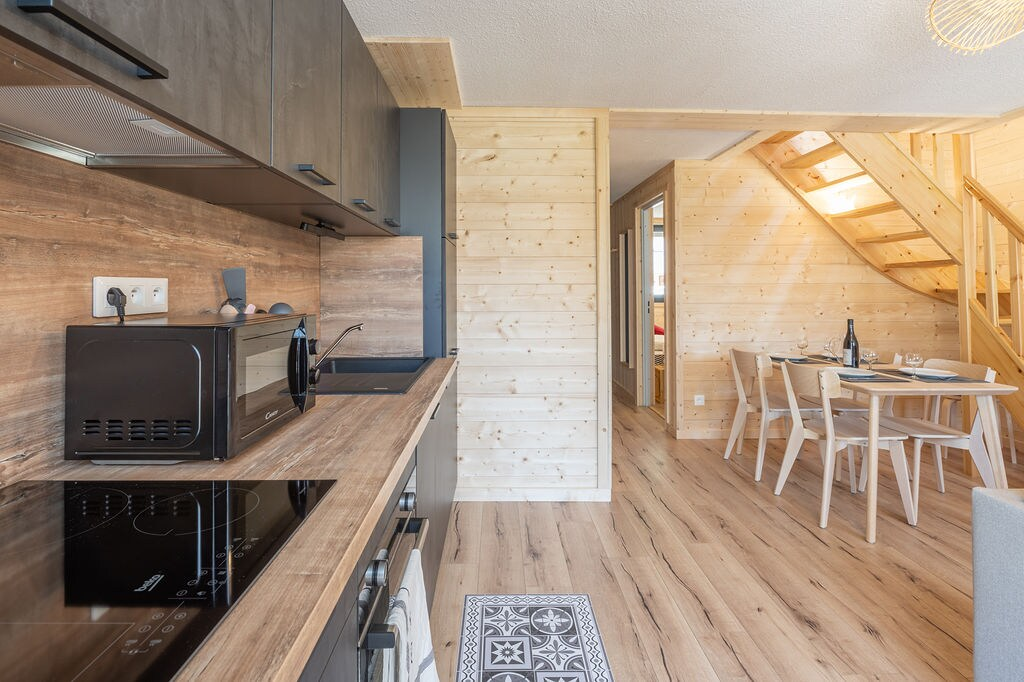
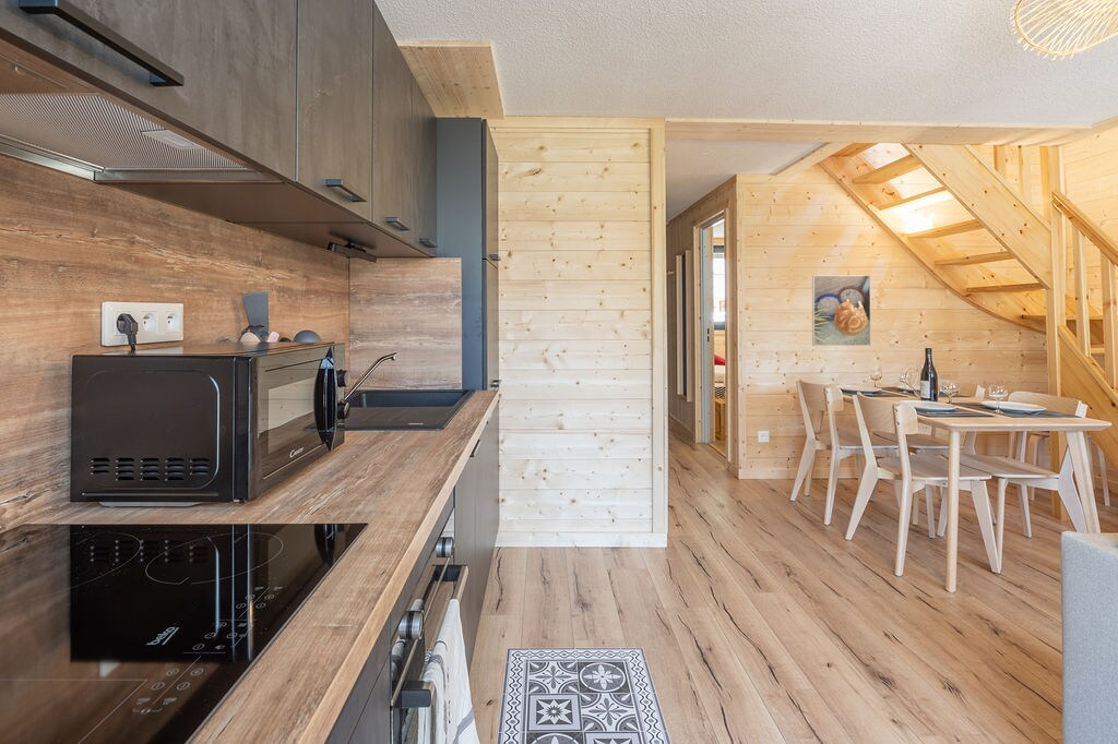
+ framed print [811,275,872,347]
